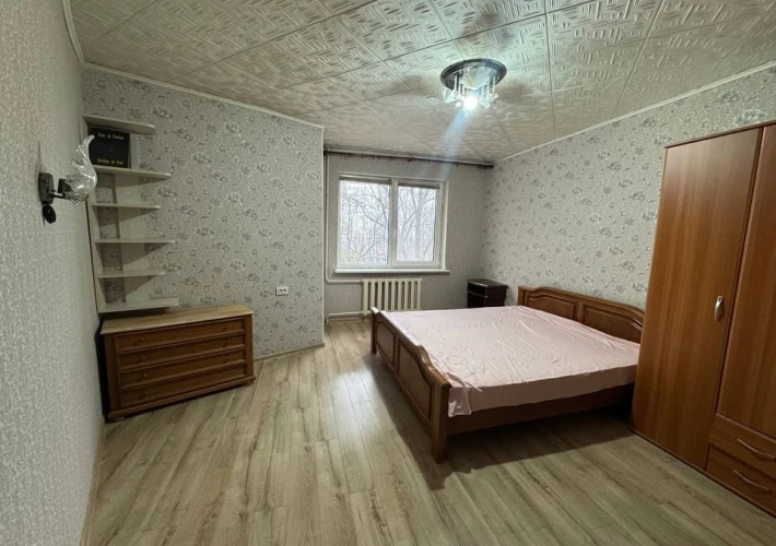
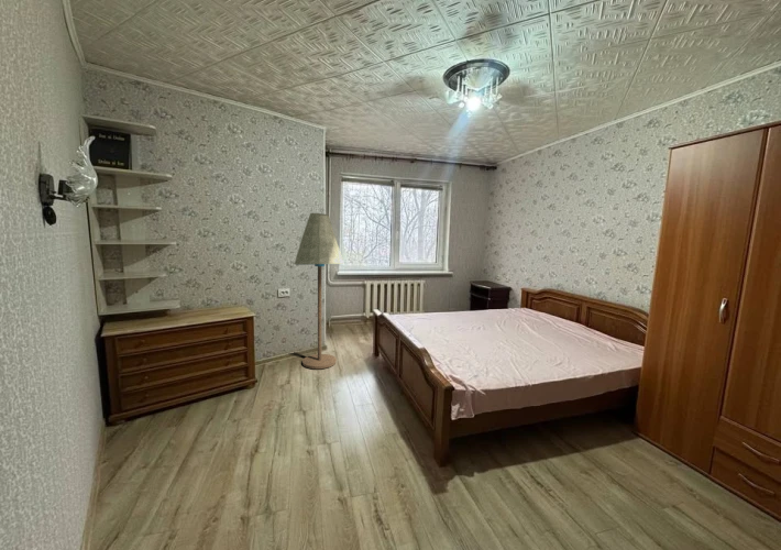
+ floor lamp [294,212,345,370]
